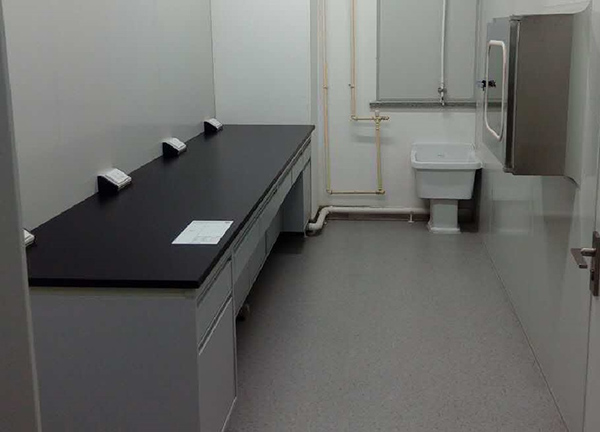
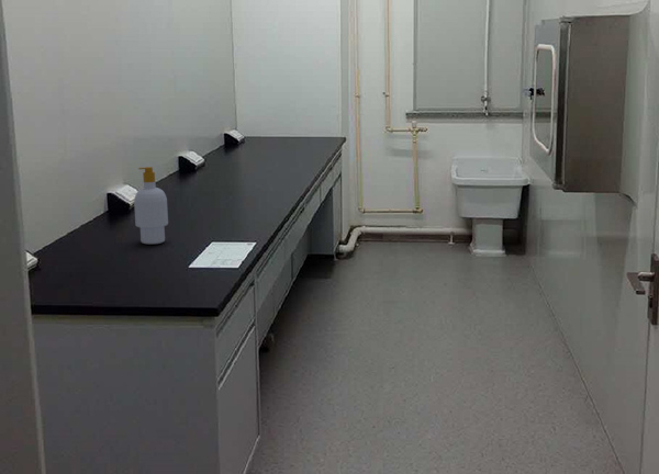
+ soap bottle [133,166,169,245]
